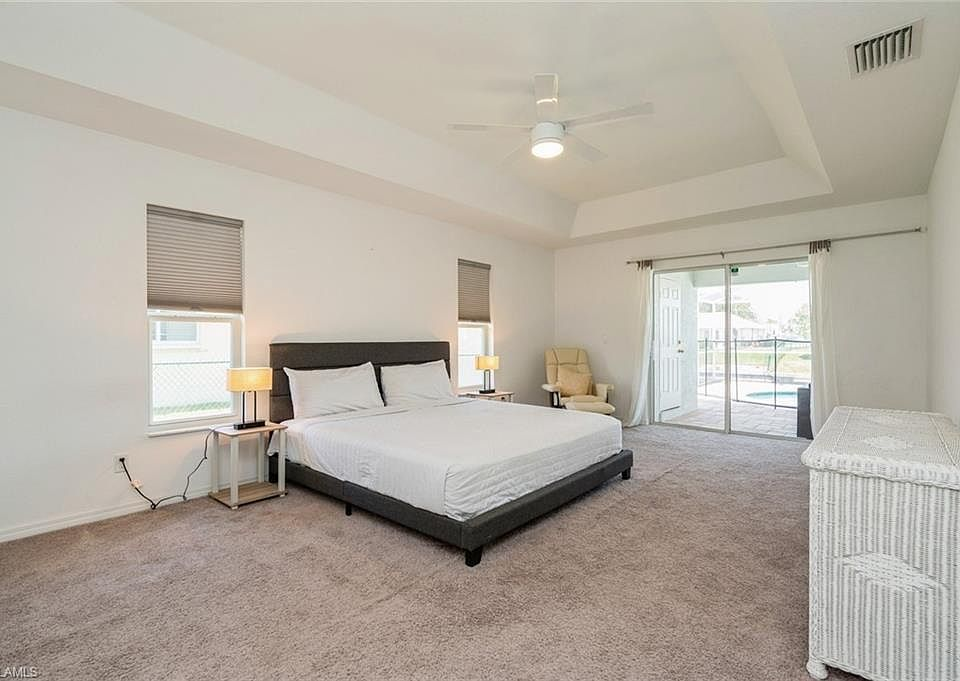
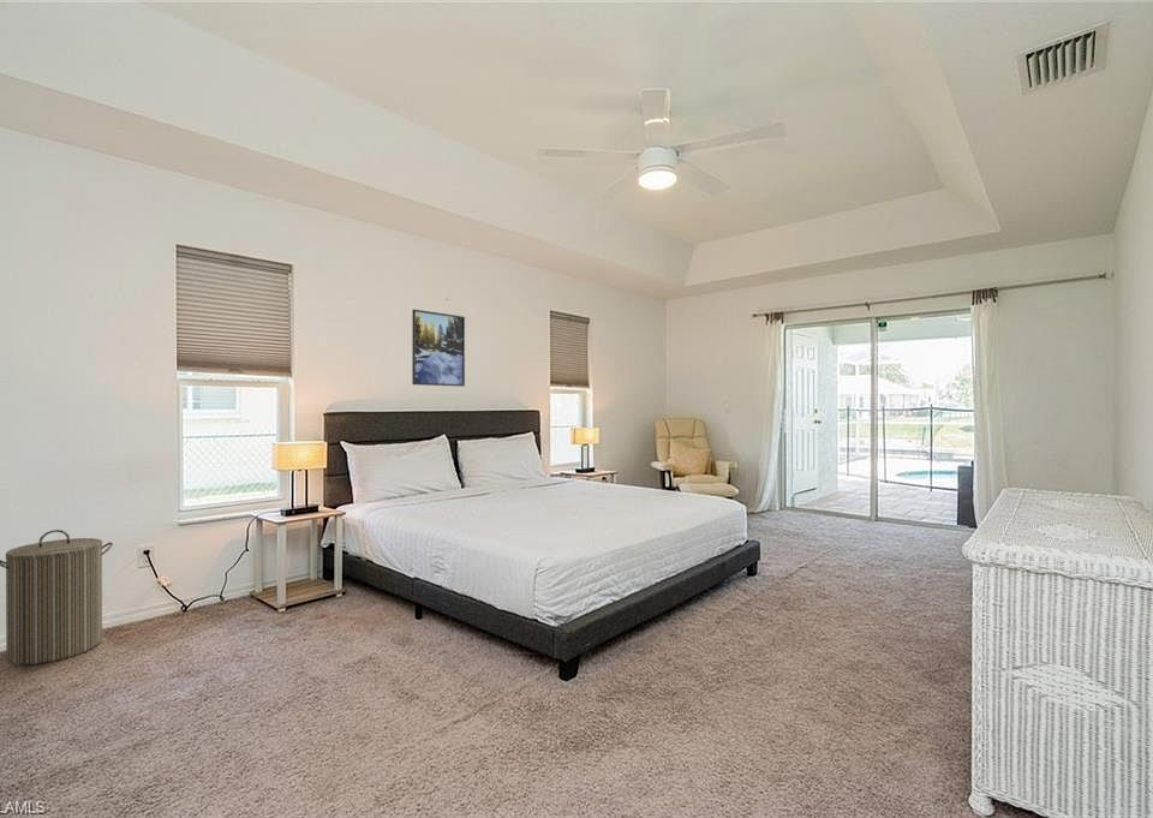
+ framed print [411,309,466,388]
+ laundry hamper [0,529,114,665]
